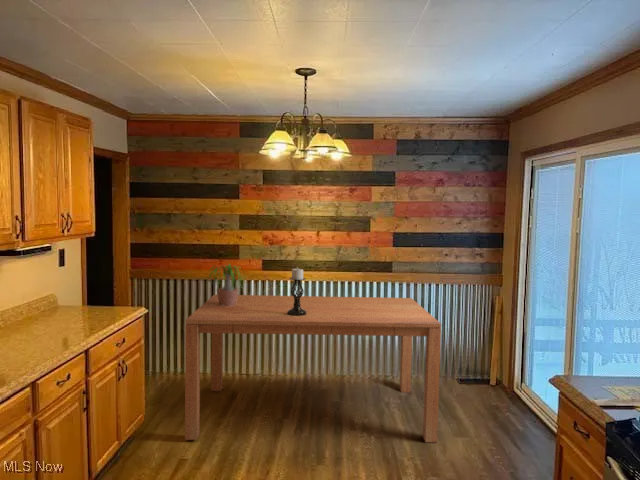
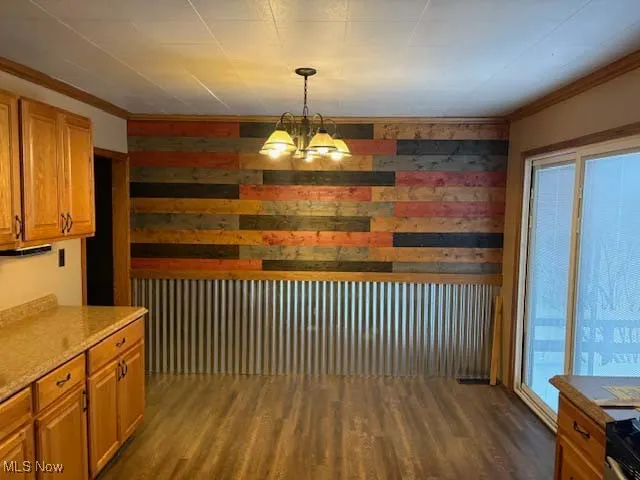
- candle holder [287,267,307,316]
- potted plant [203,262,247,306]
- dining table [184,294,442,443]
